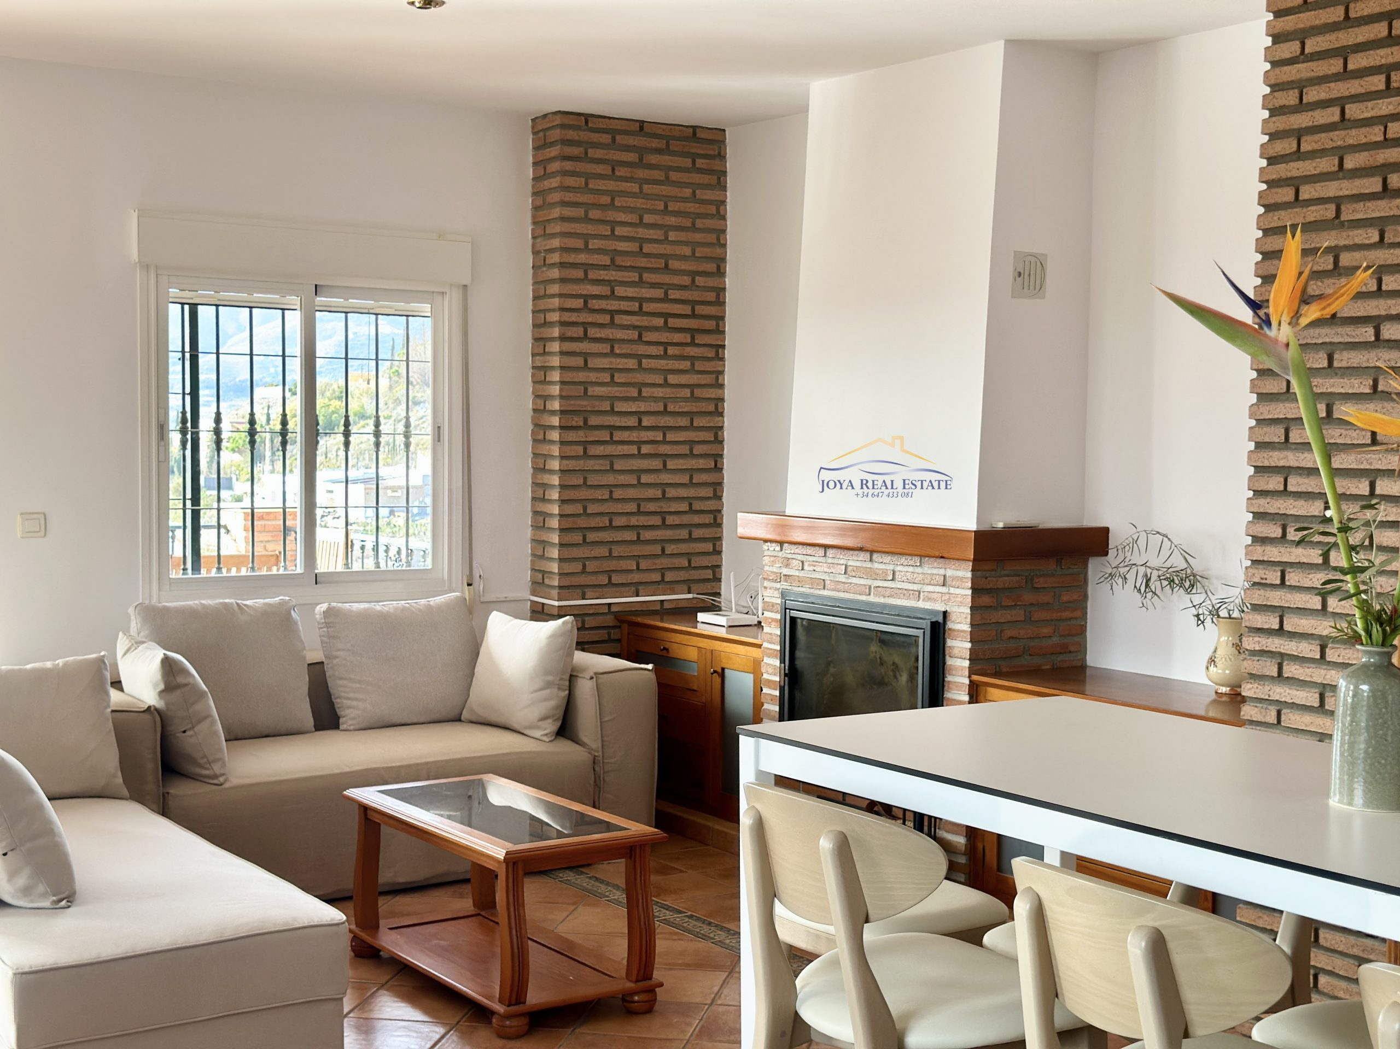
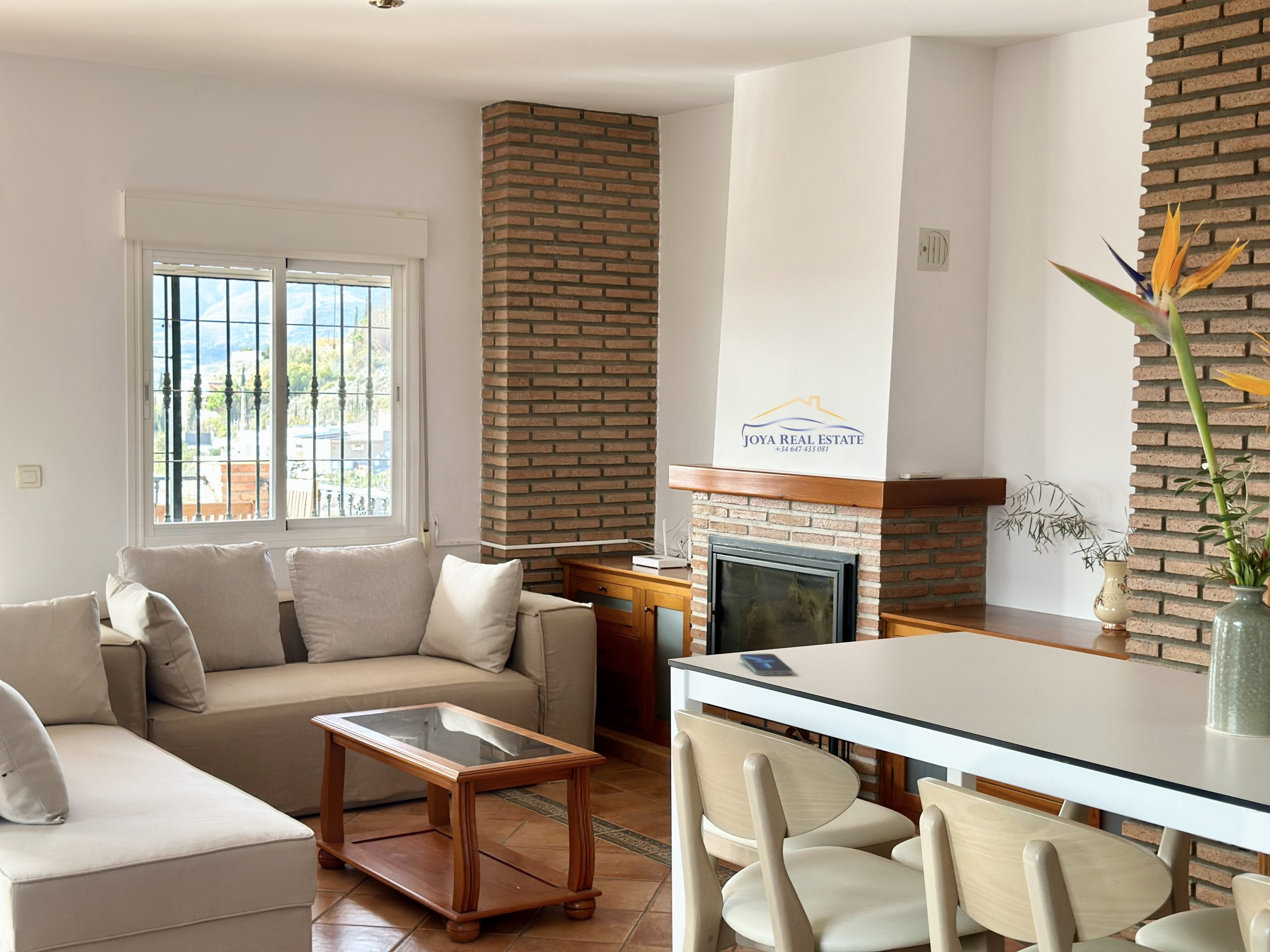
+ smartphone [739,653,793,676]
